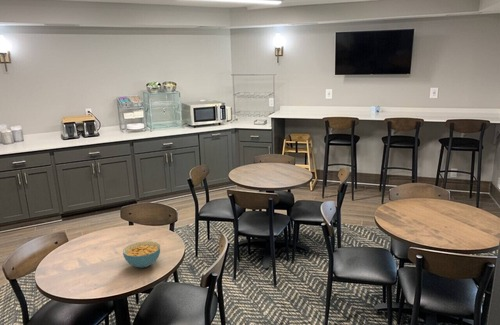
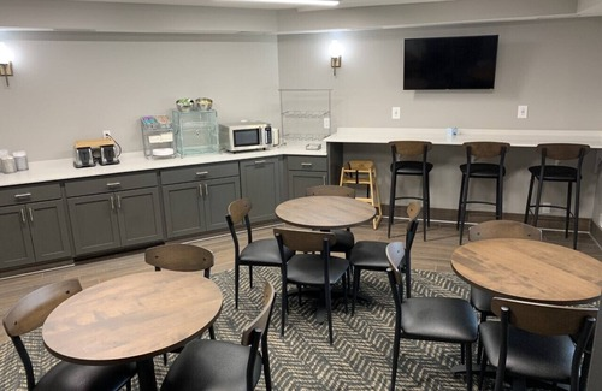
- cereal bowl [122,240,161,269]
